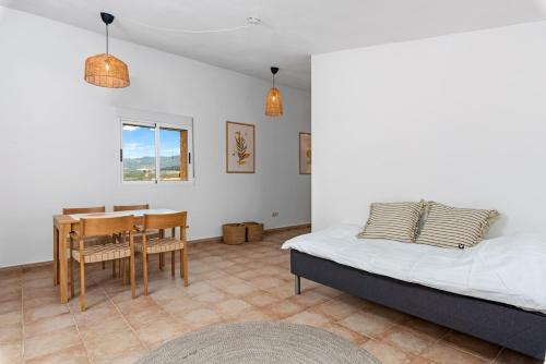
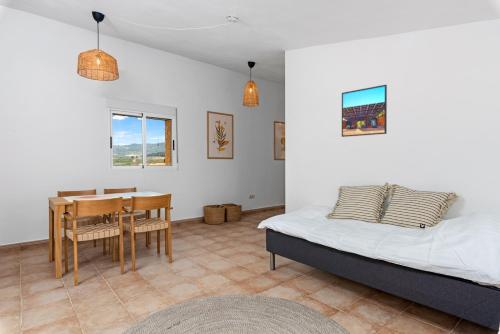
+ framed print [341,84,388,138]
